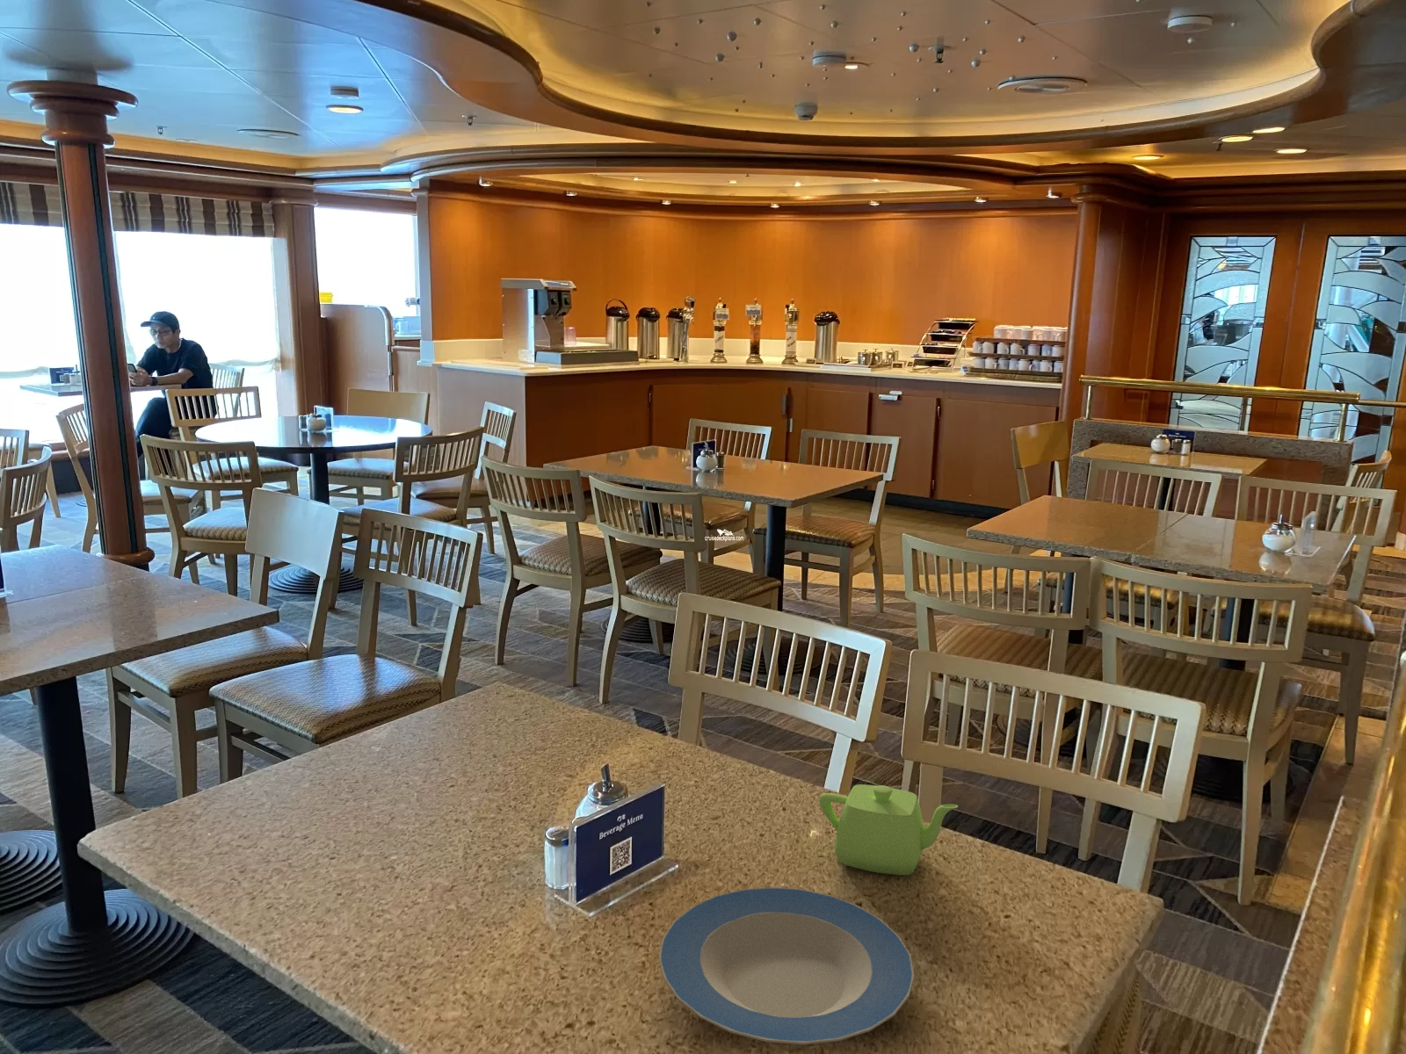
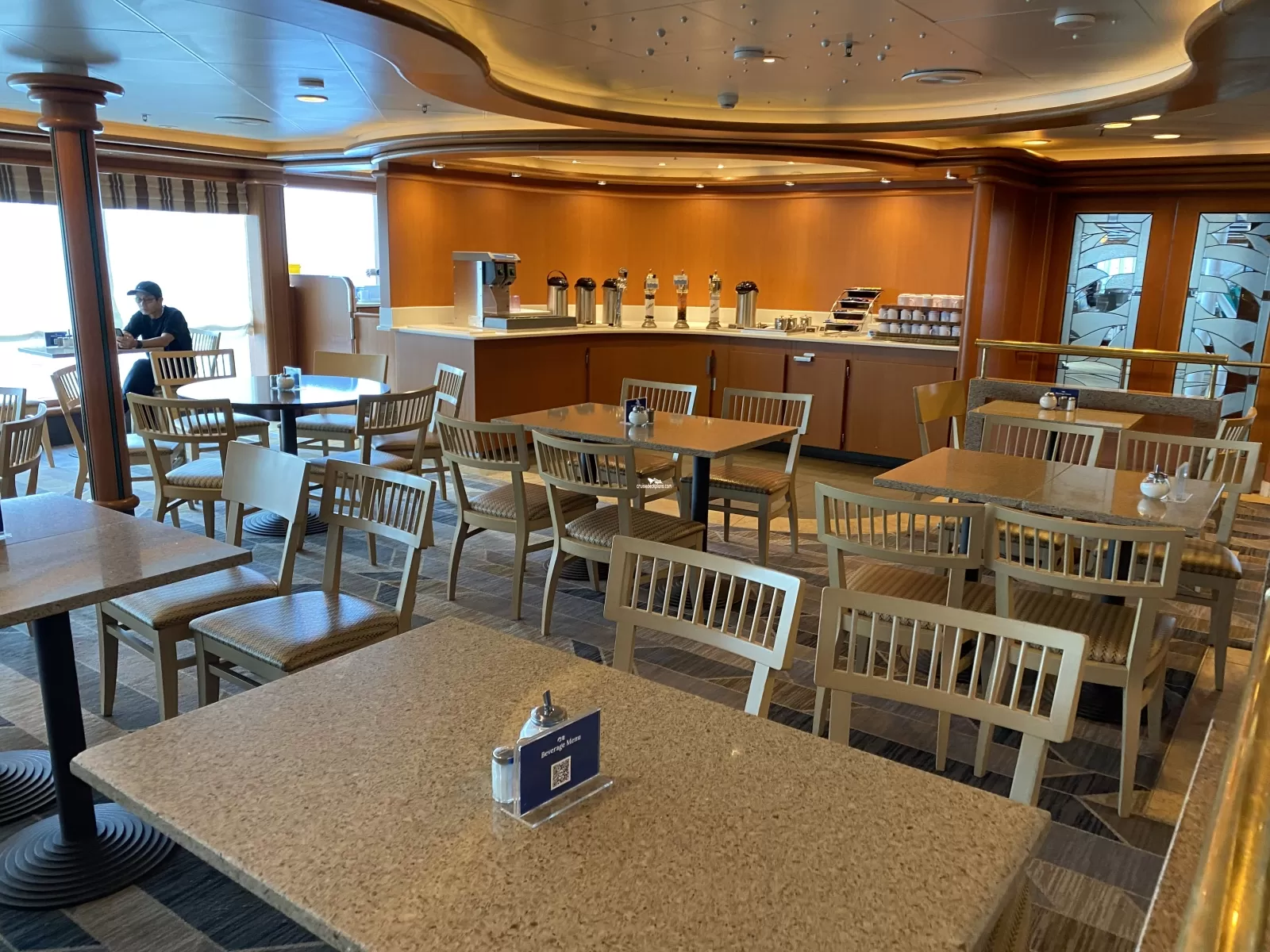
- teapot [818,784,959,876]
- plate [659,886,916,1045]
